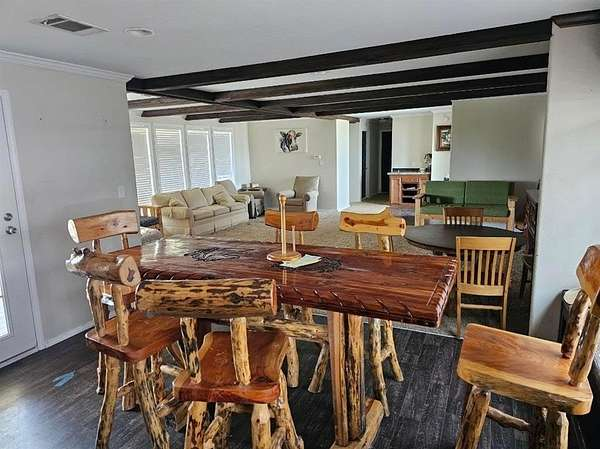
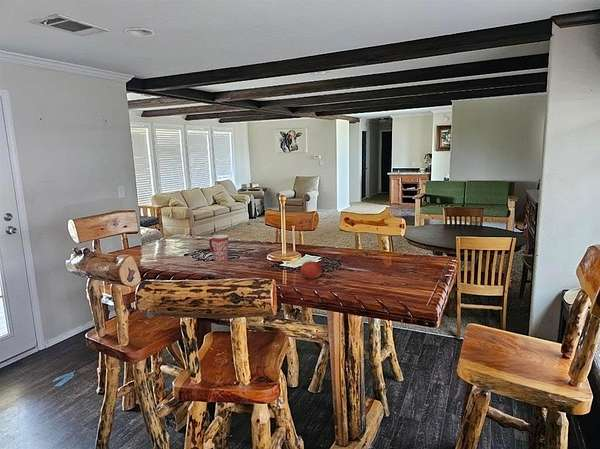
+ fruit [300,259,323,280]
+ mug [208,234,230,263]
